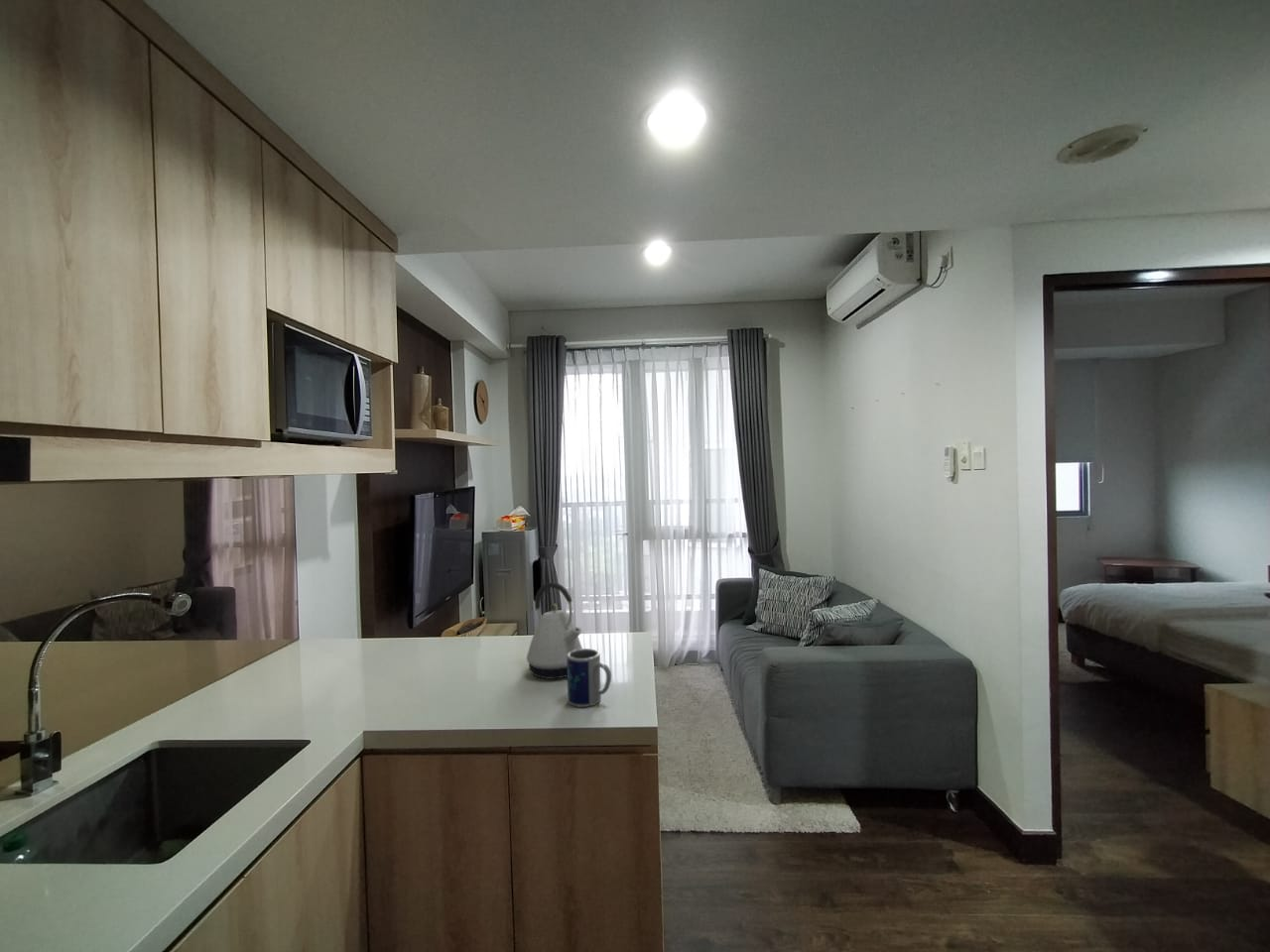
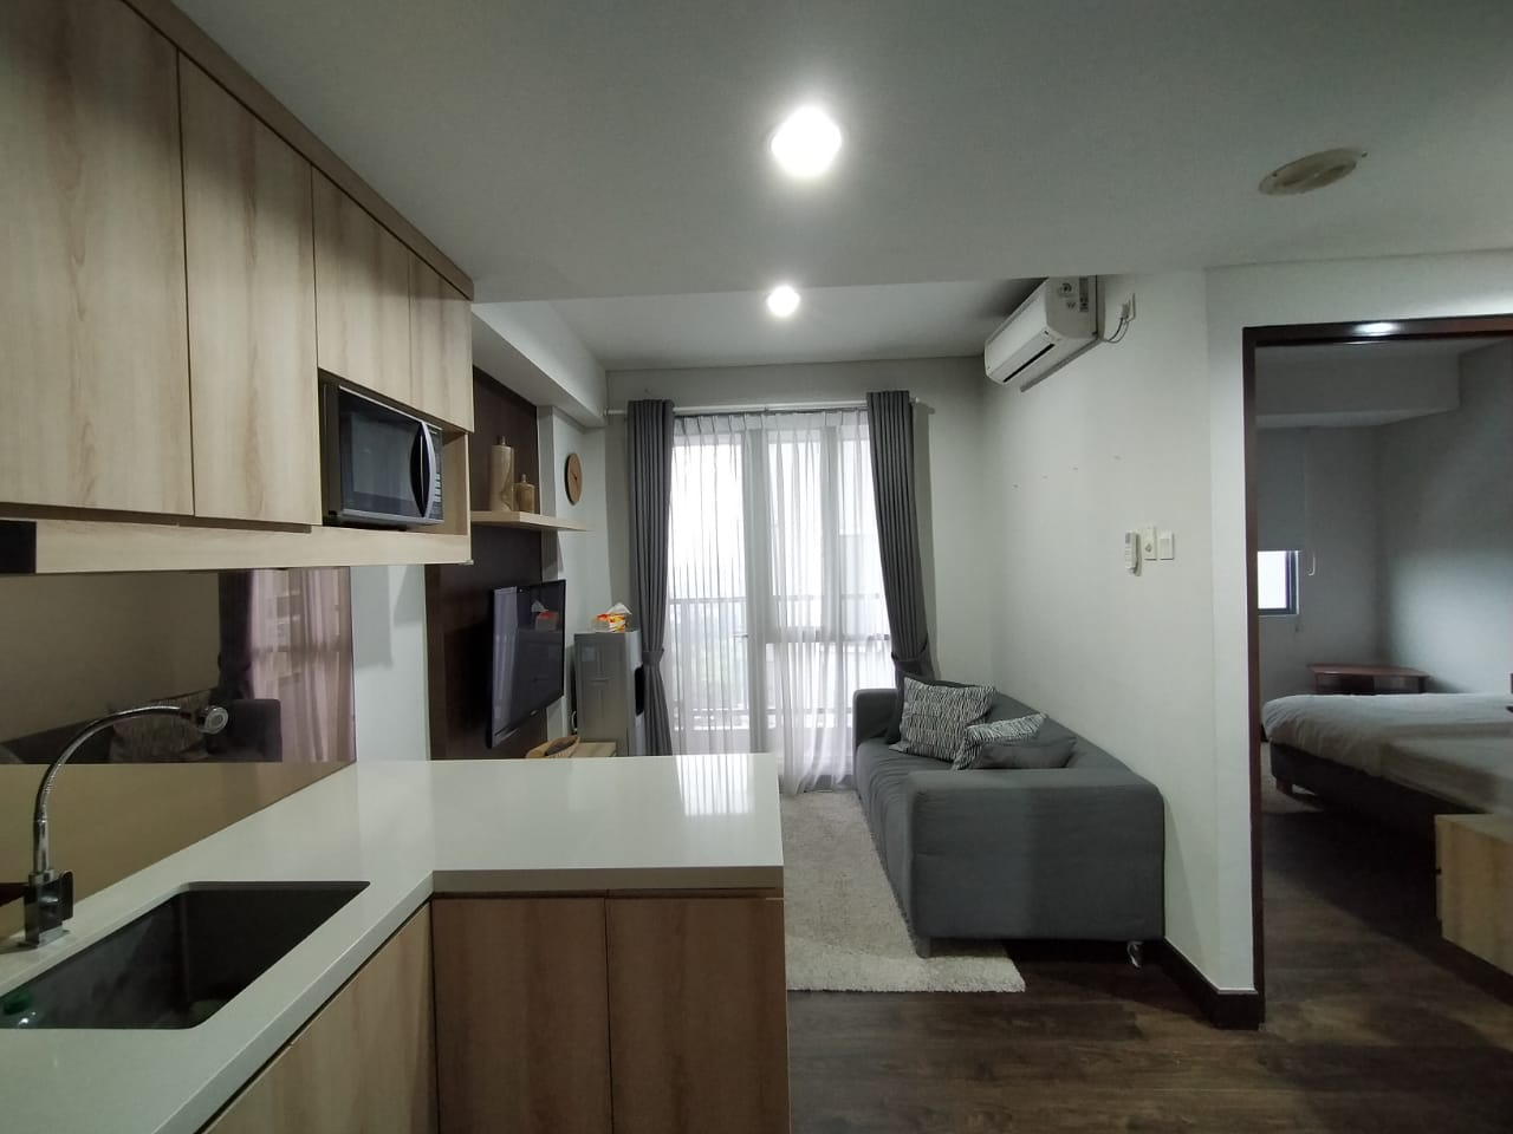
- mug [567,648,612,708]
- kettle [526,581,583,679]
